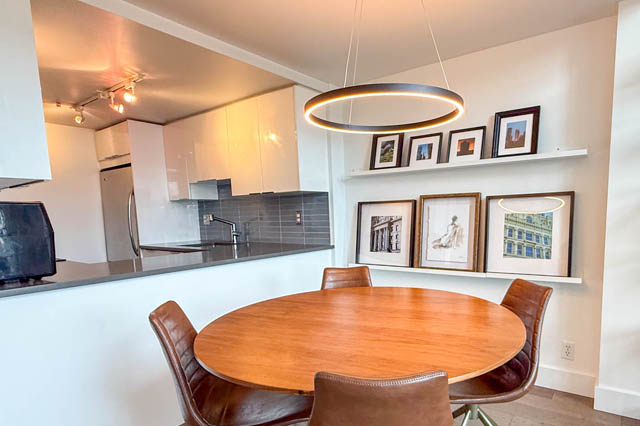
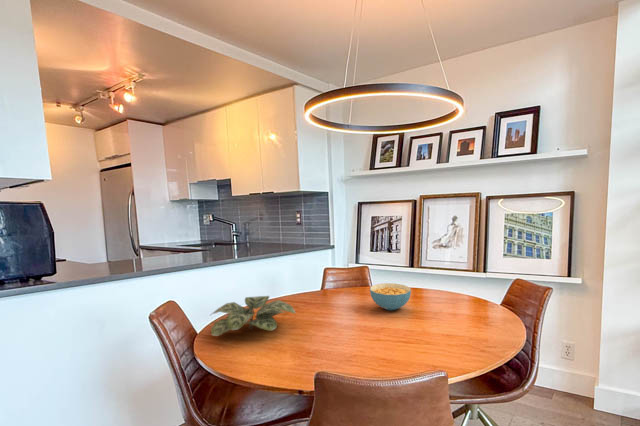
+ plant [210,295,296,337]
+ cereal bowl [369,282,412,311]
